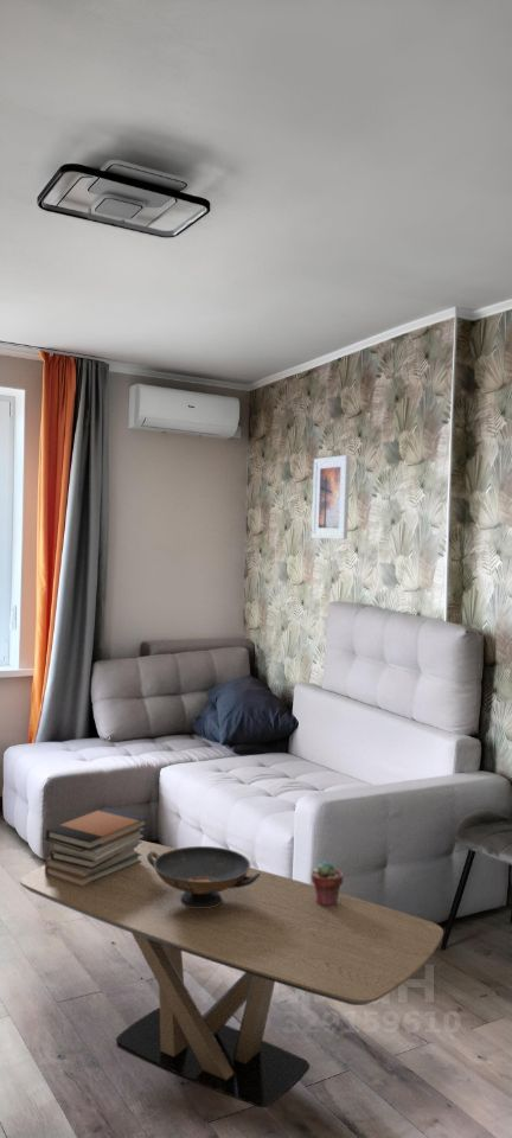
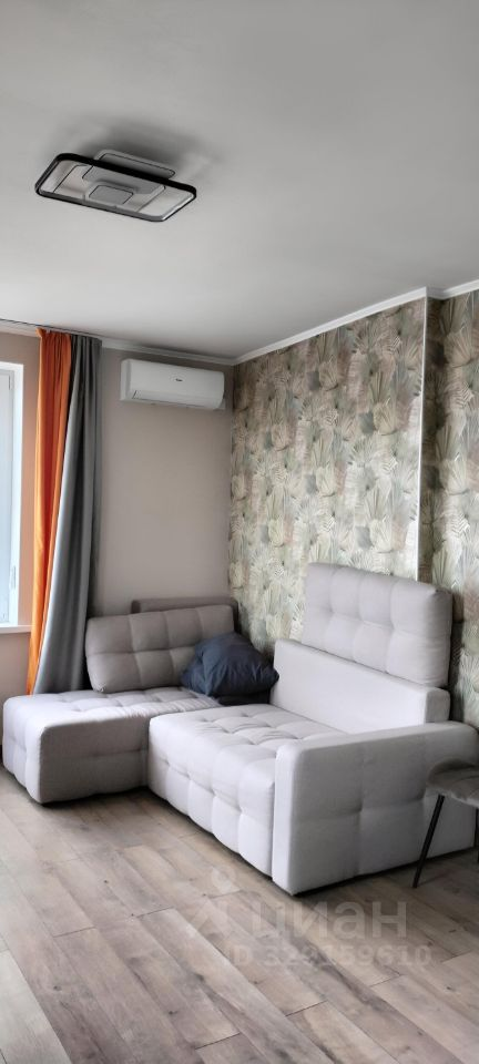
- coffee table [19,839,444,1108]
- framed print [311,454,351,541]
- decorative bowl [147,845,261,908]
- book stack [44,806,149,887]
- potted succulent [311,859,344,907]
